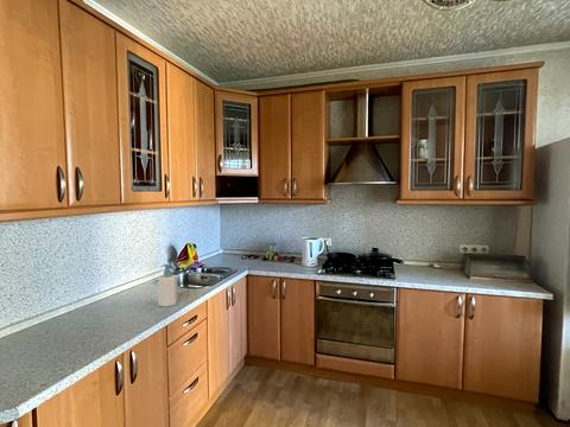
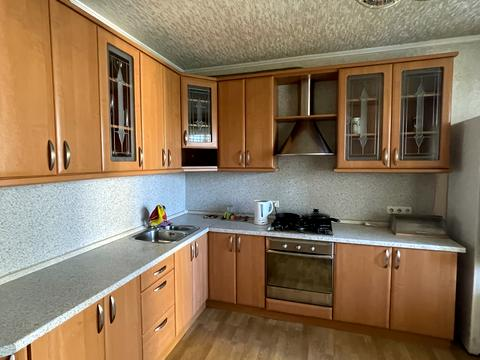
- soap bottle [157,263,178,308]
